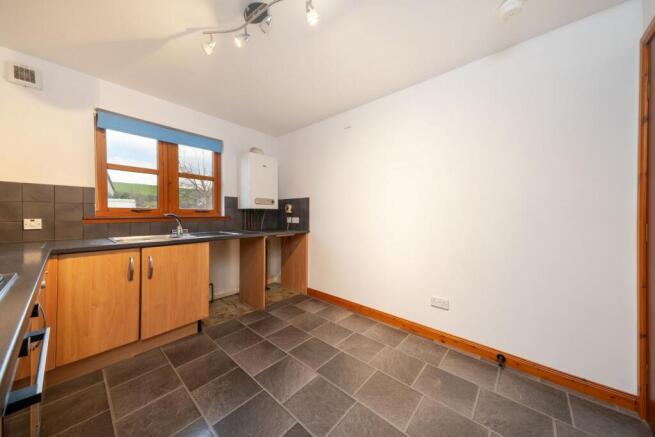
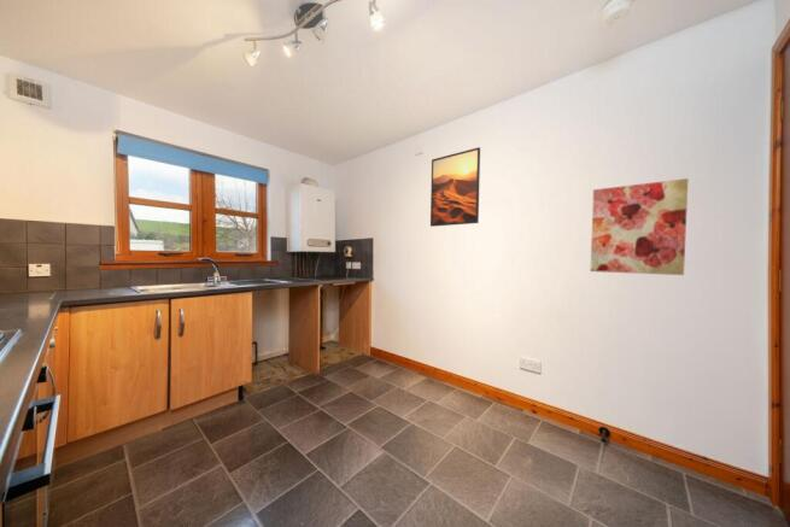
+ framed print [429,146,481,228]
+ wall art [590,177,690,276]
